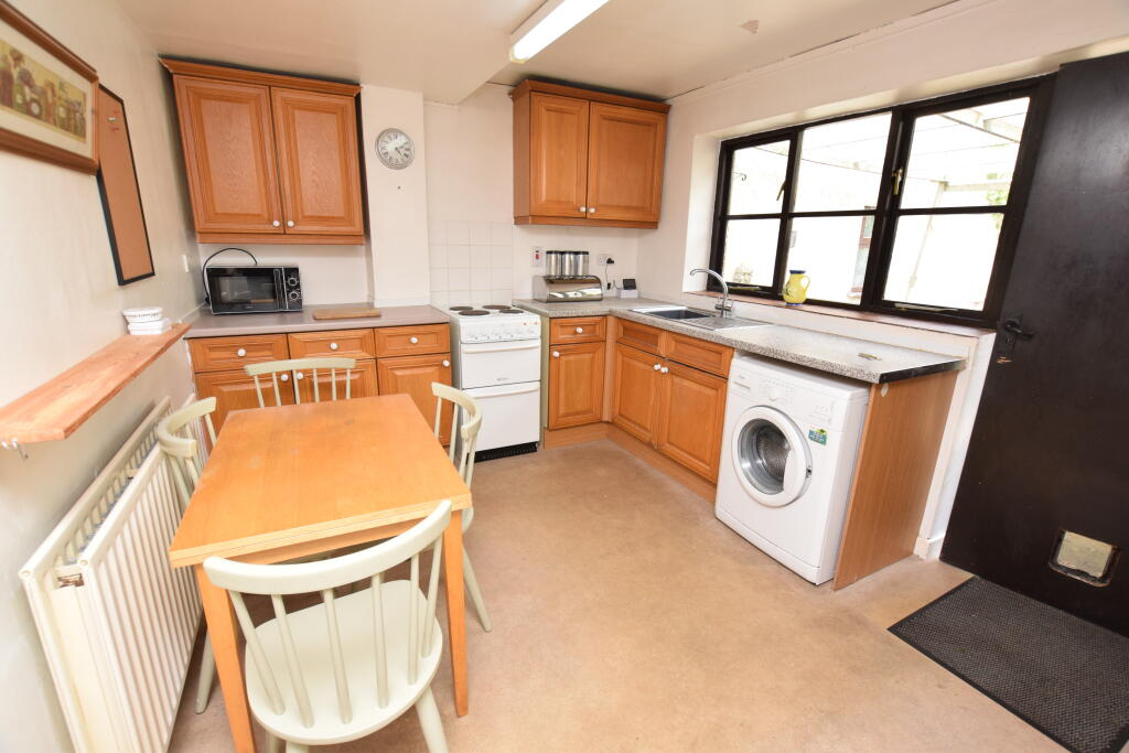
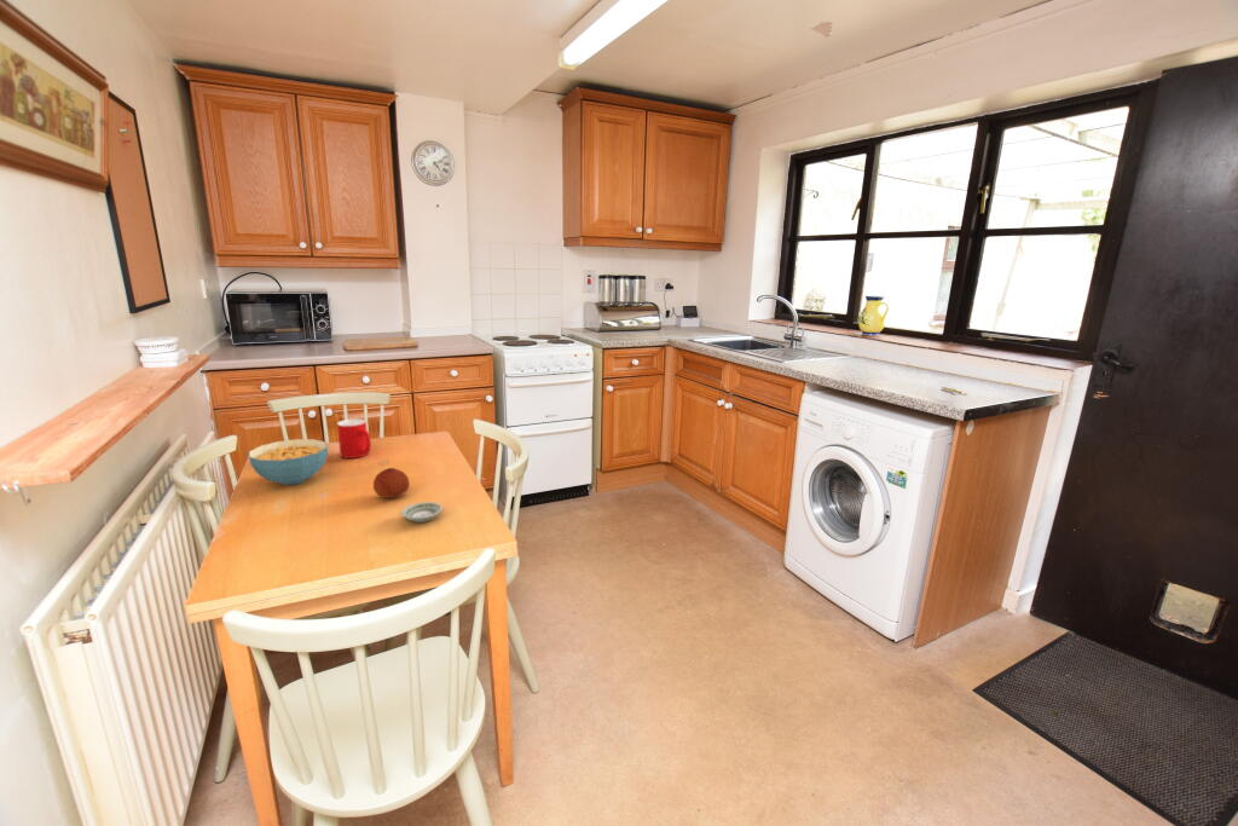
+ fruit [372,467,411,499]
+ cereal bowl [248,438,329,486]
+ cup [336,417,372,460]
+ saucer [400,501,444,524]
